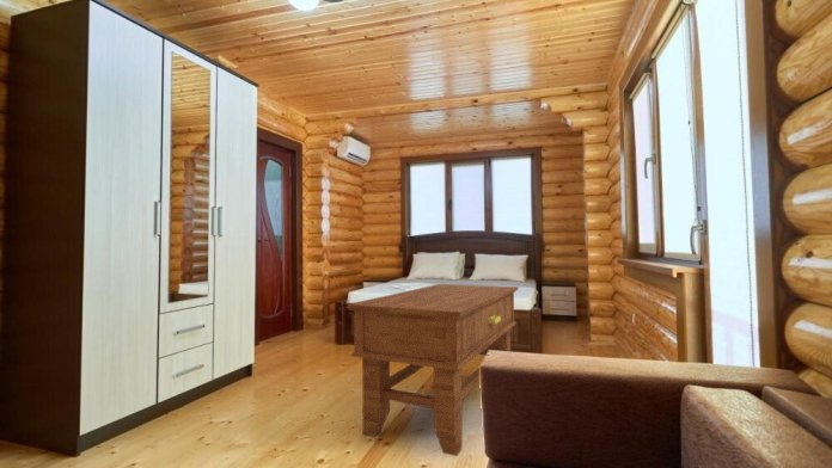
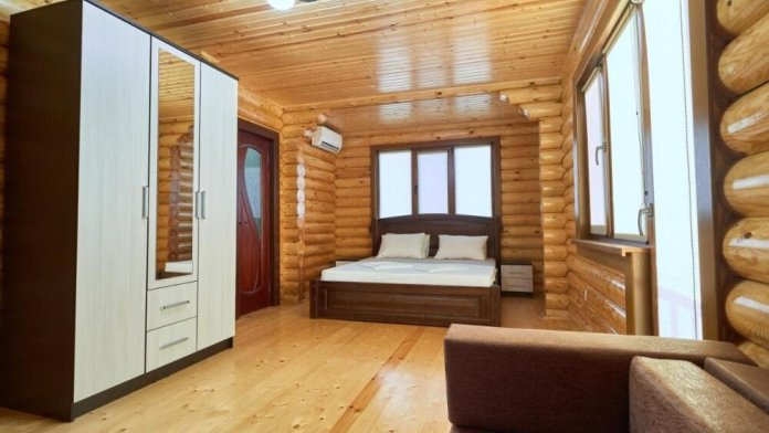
- side table [345,283,520,457]
